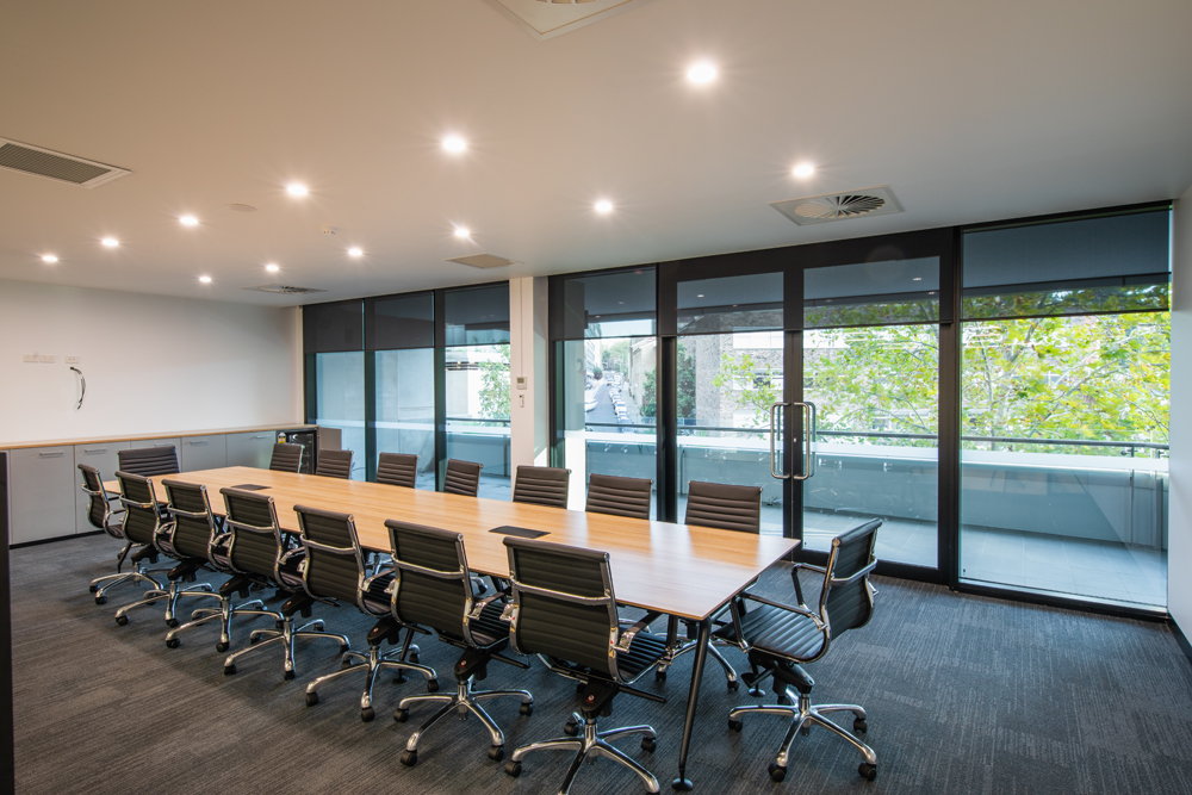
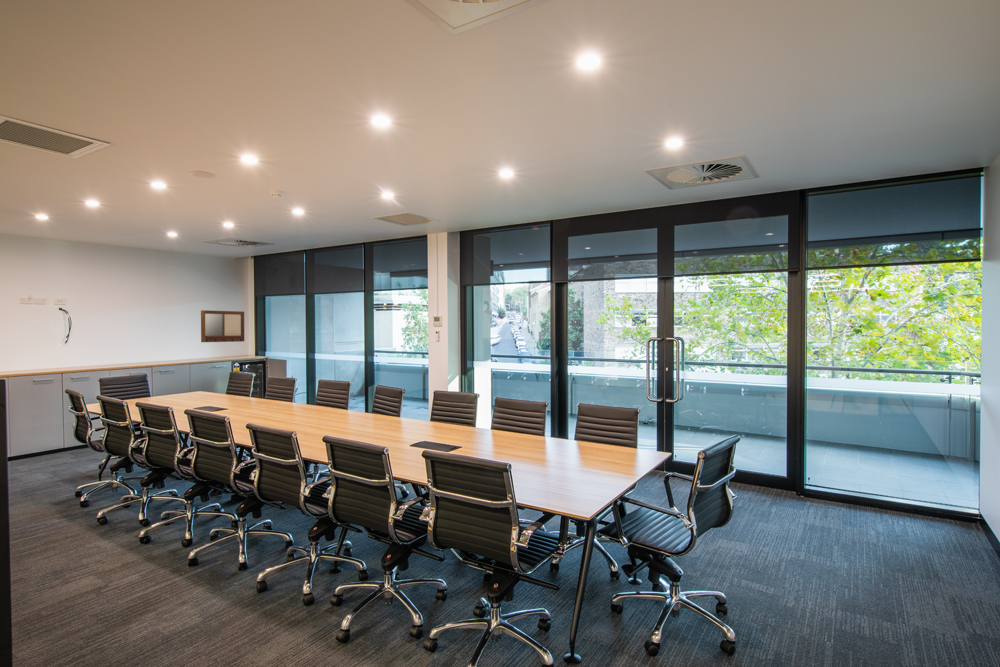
+ writing board [200,309,245,343]
